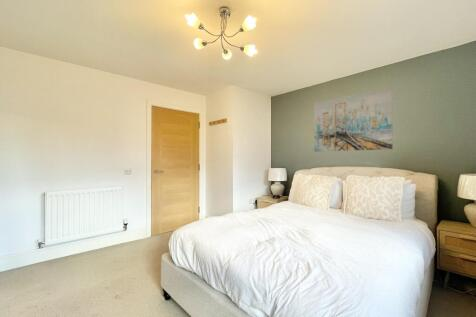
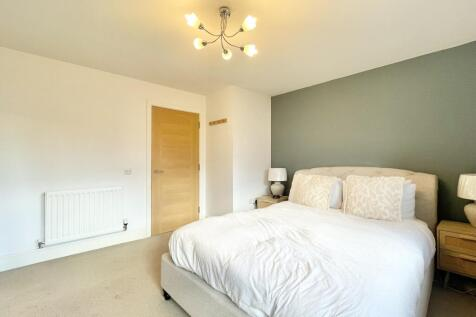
- wall art [313,86,393,153]
